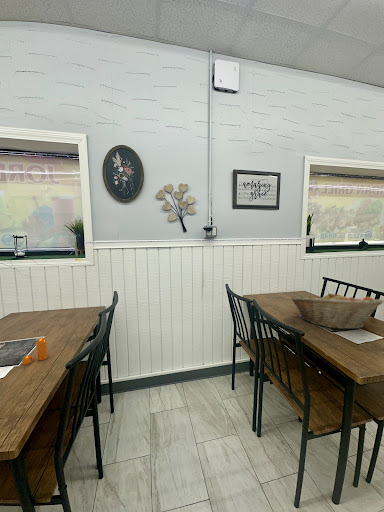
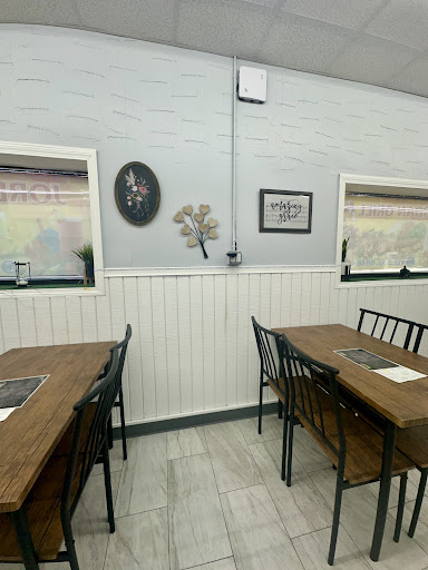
- pepper shaker [21,337,49,366]
- fruit basket [290,290,384,331]
